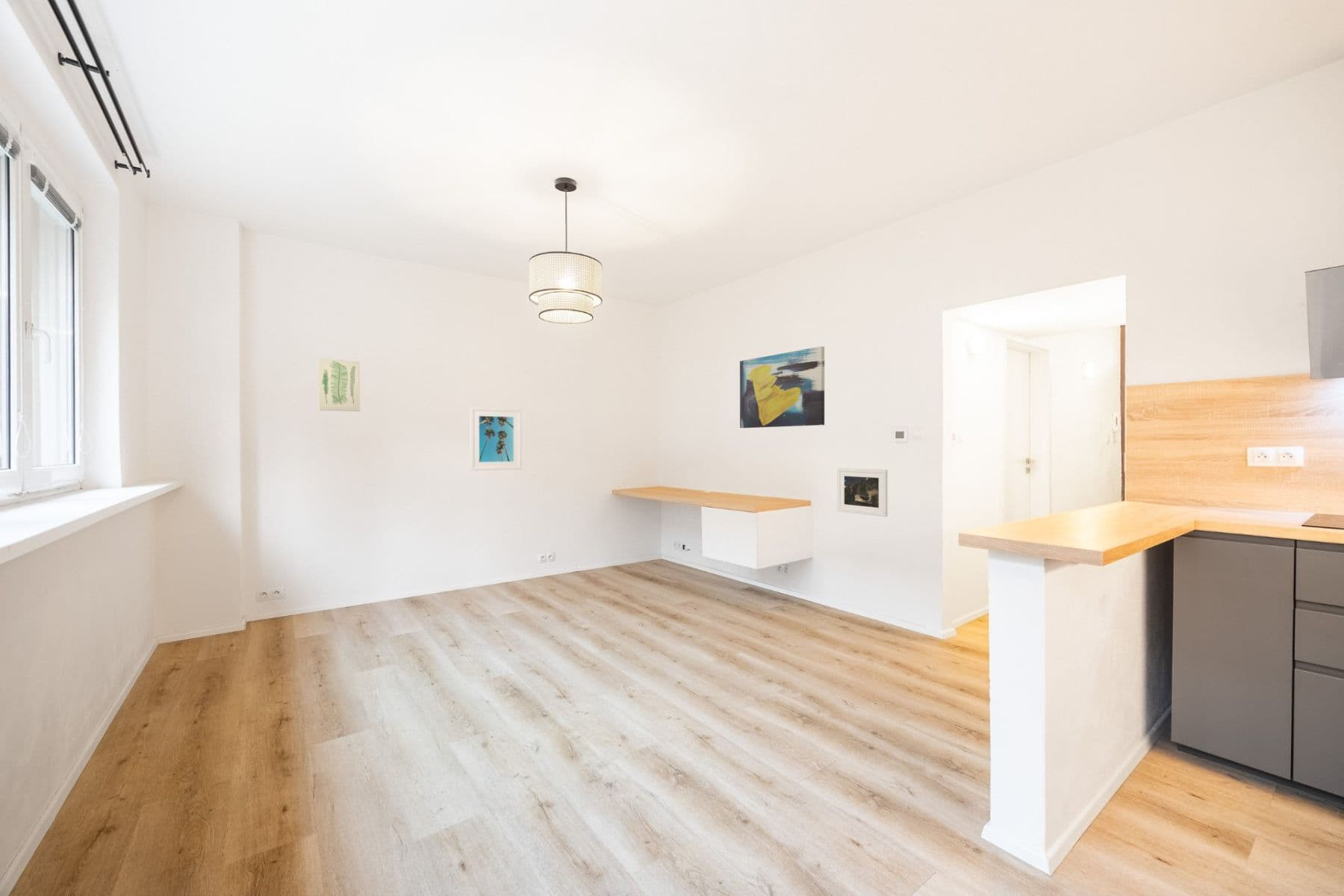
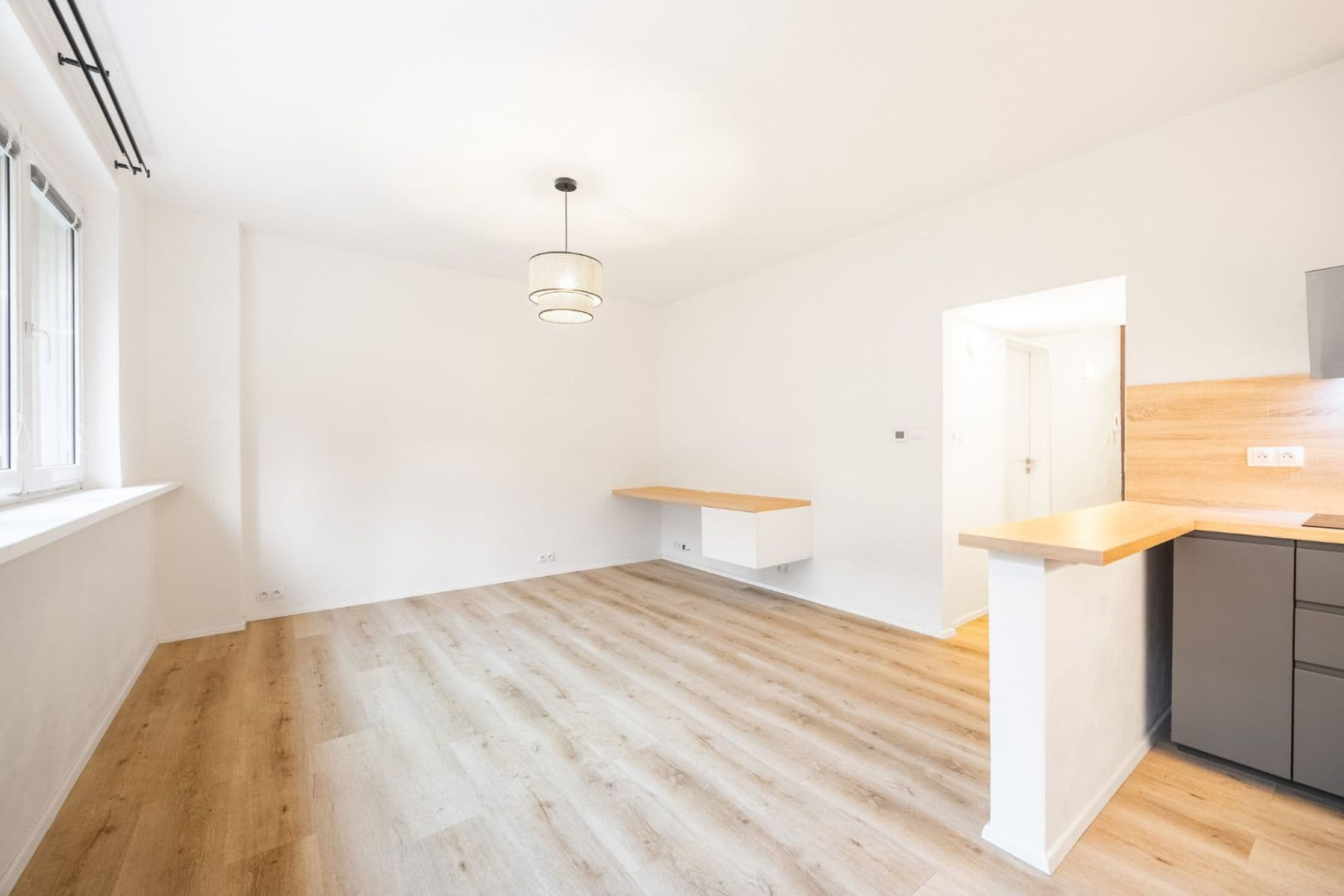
- wall art [319,358,361,412]
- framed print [837,467,889,517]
- wall art [739,346,825,429]
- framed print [469,406,523,472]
